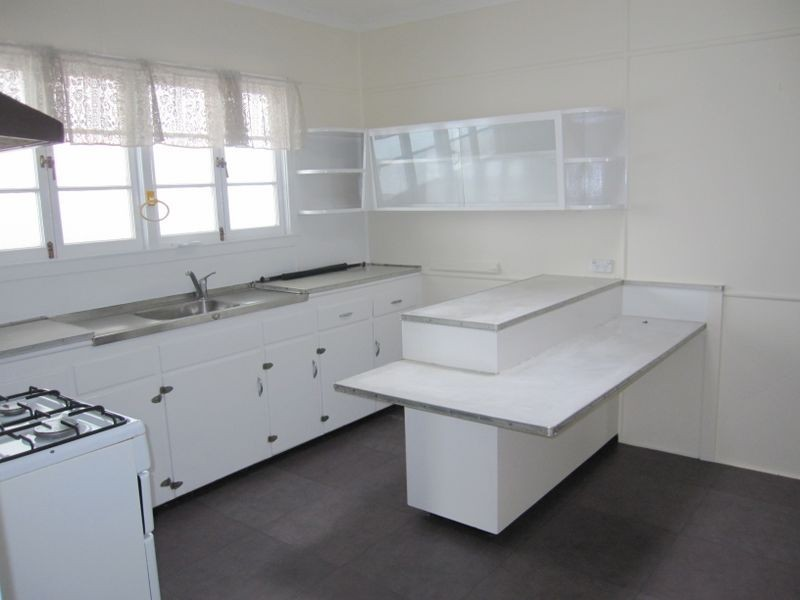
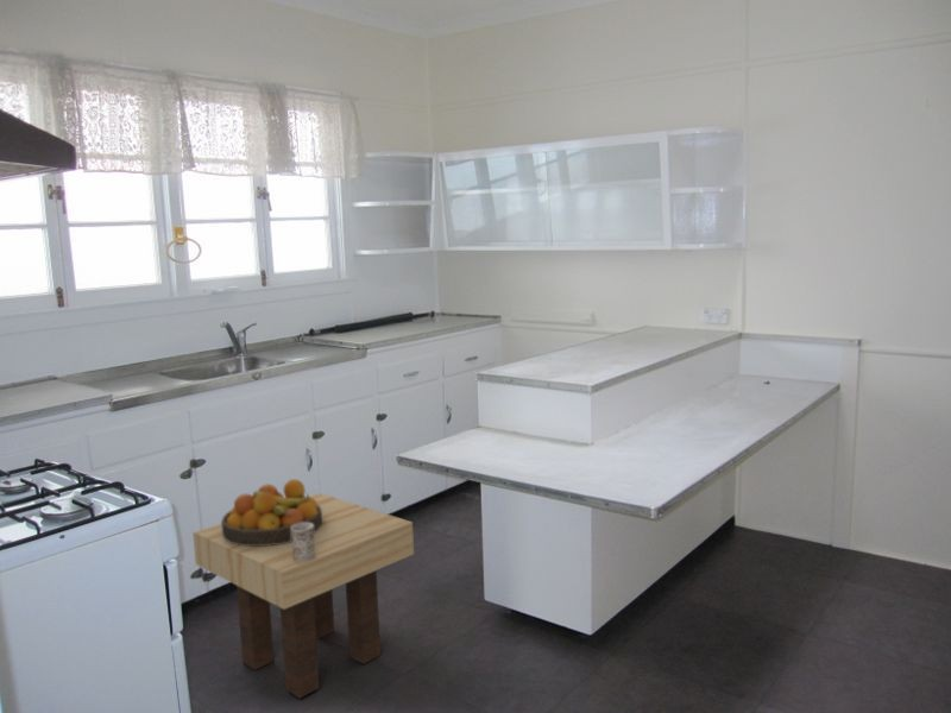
+ fruit bowl [220,478,322,545]
+ mug [291,523,315,562]
+ side table [191,492,415,700]
